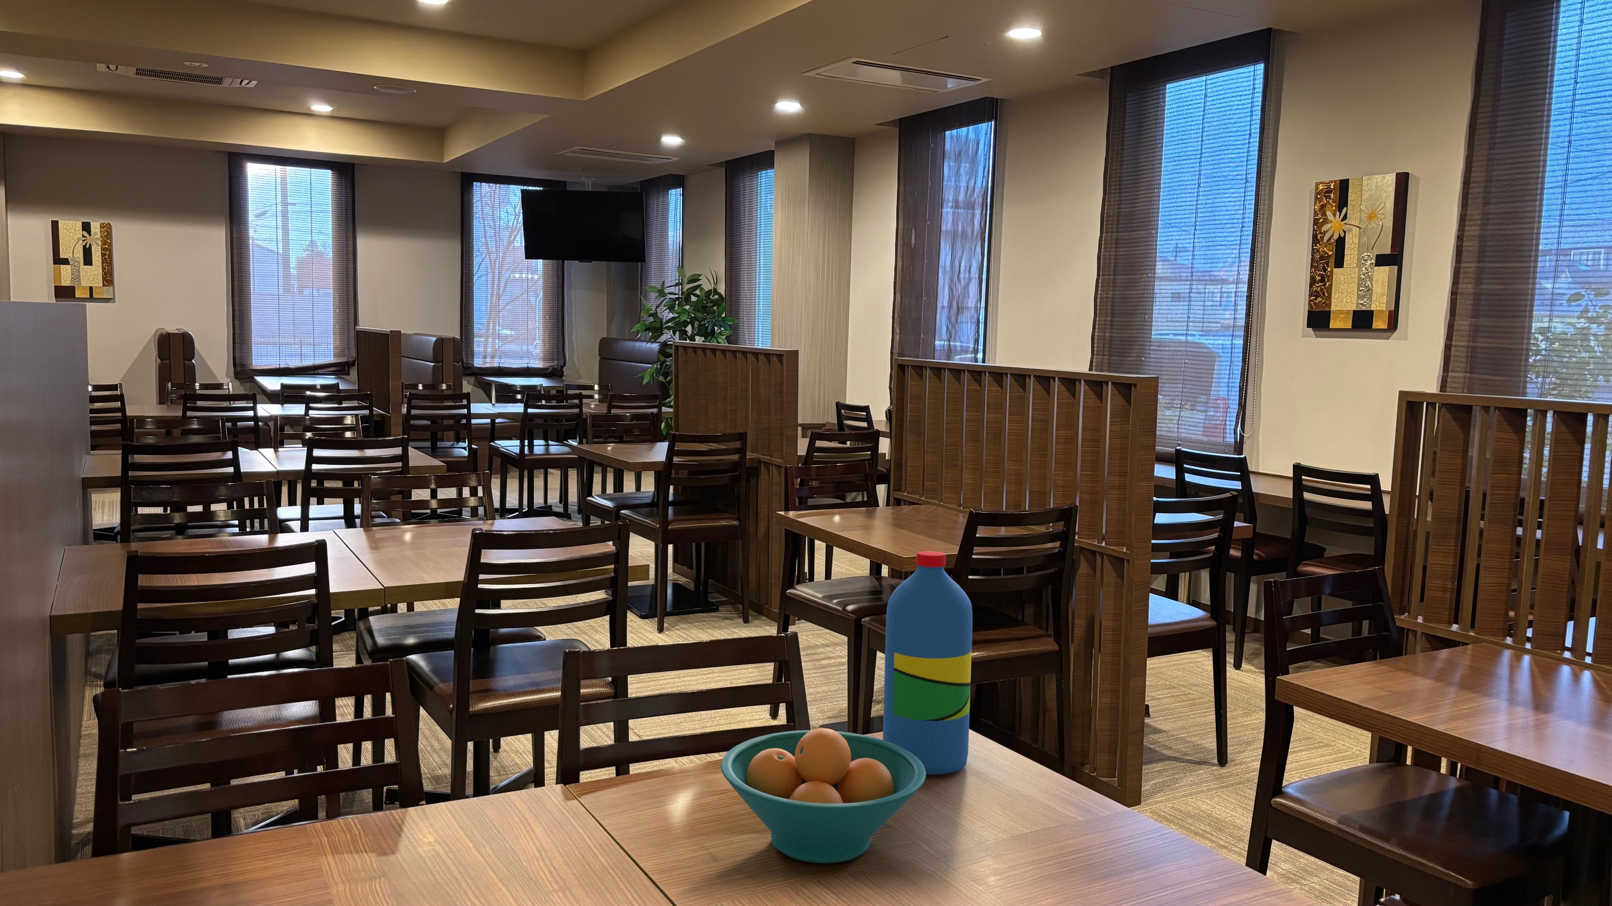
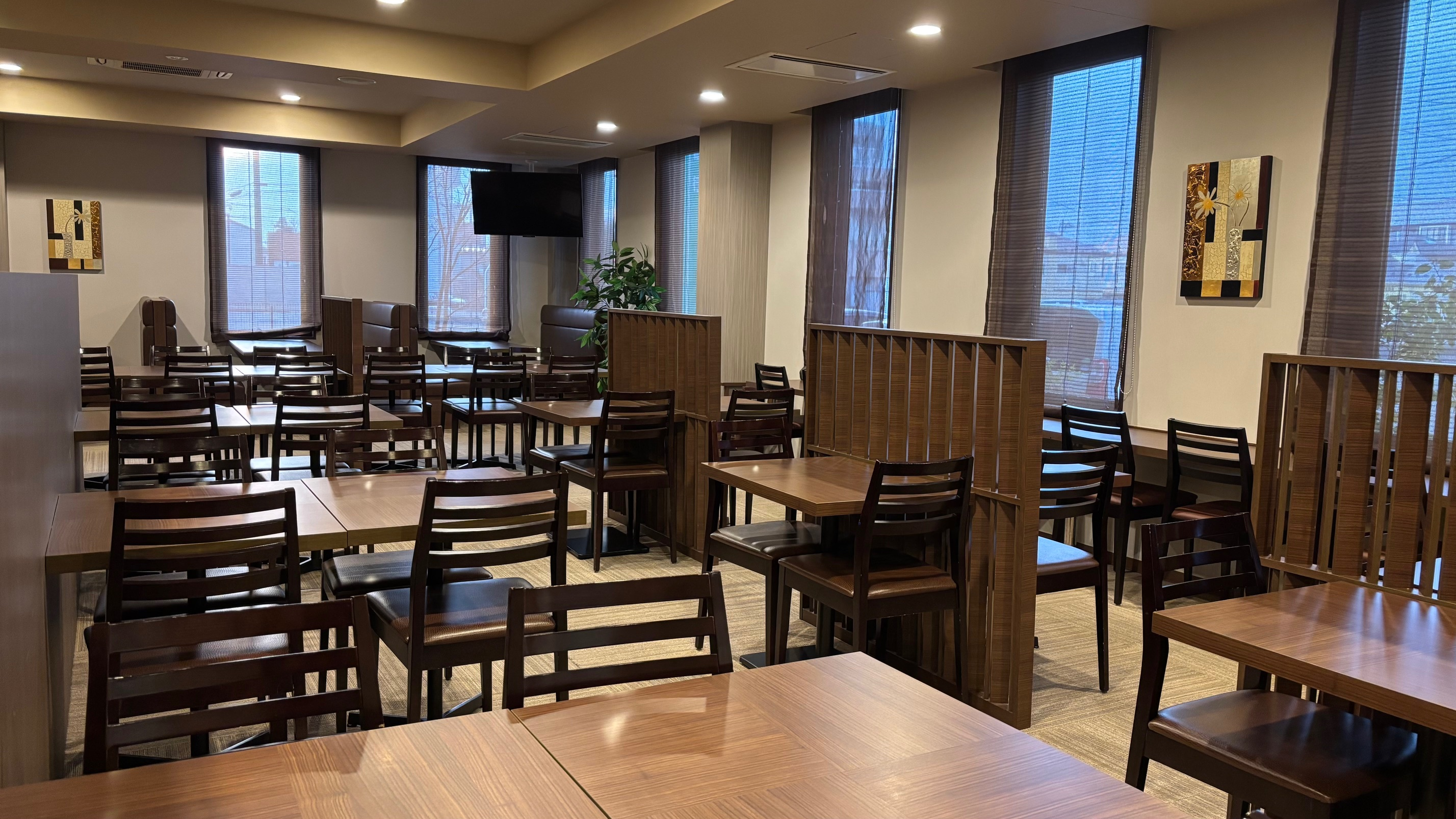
- fruit bowl [721,728,927,864]
- water bottle [882,551,973,775]
